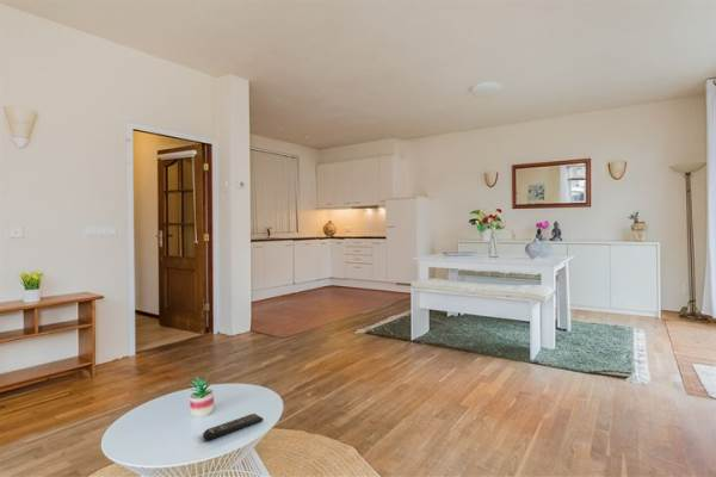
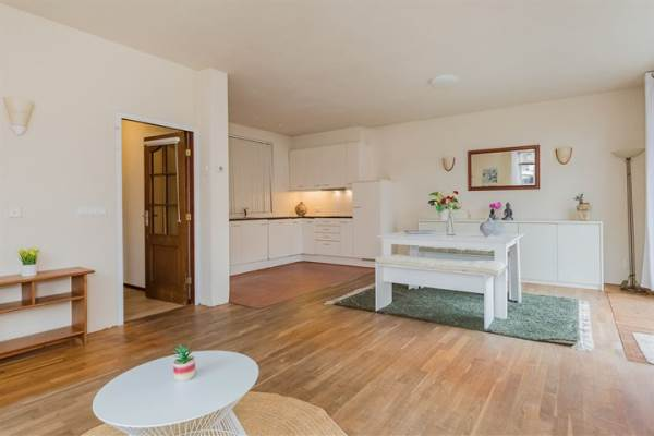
- remote control [202,413,265,441]
